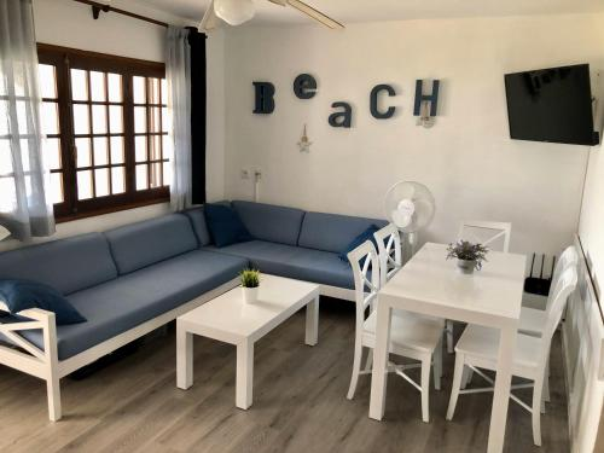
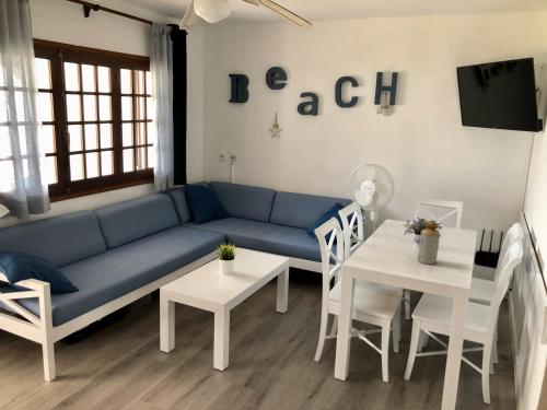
+ bottle [417,220,441,265]
